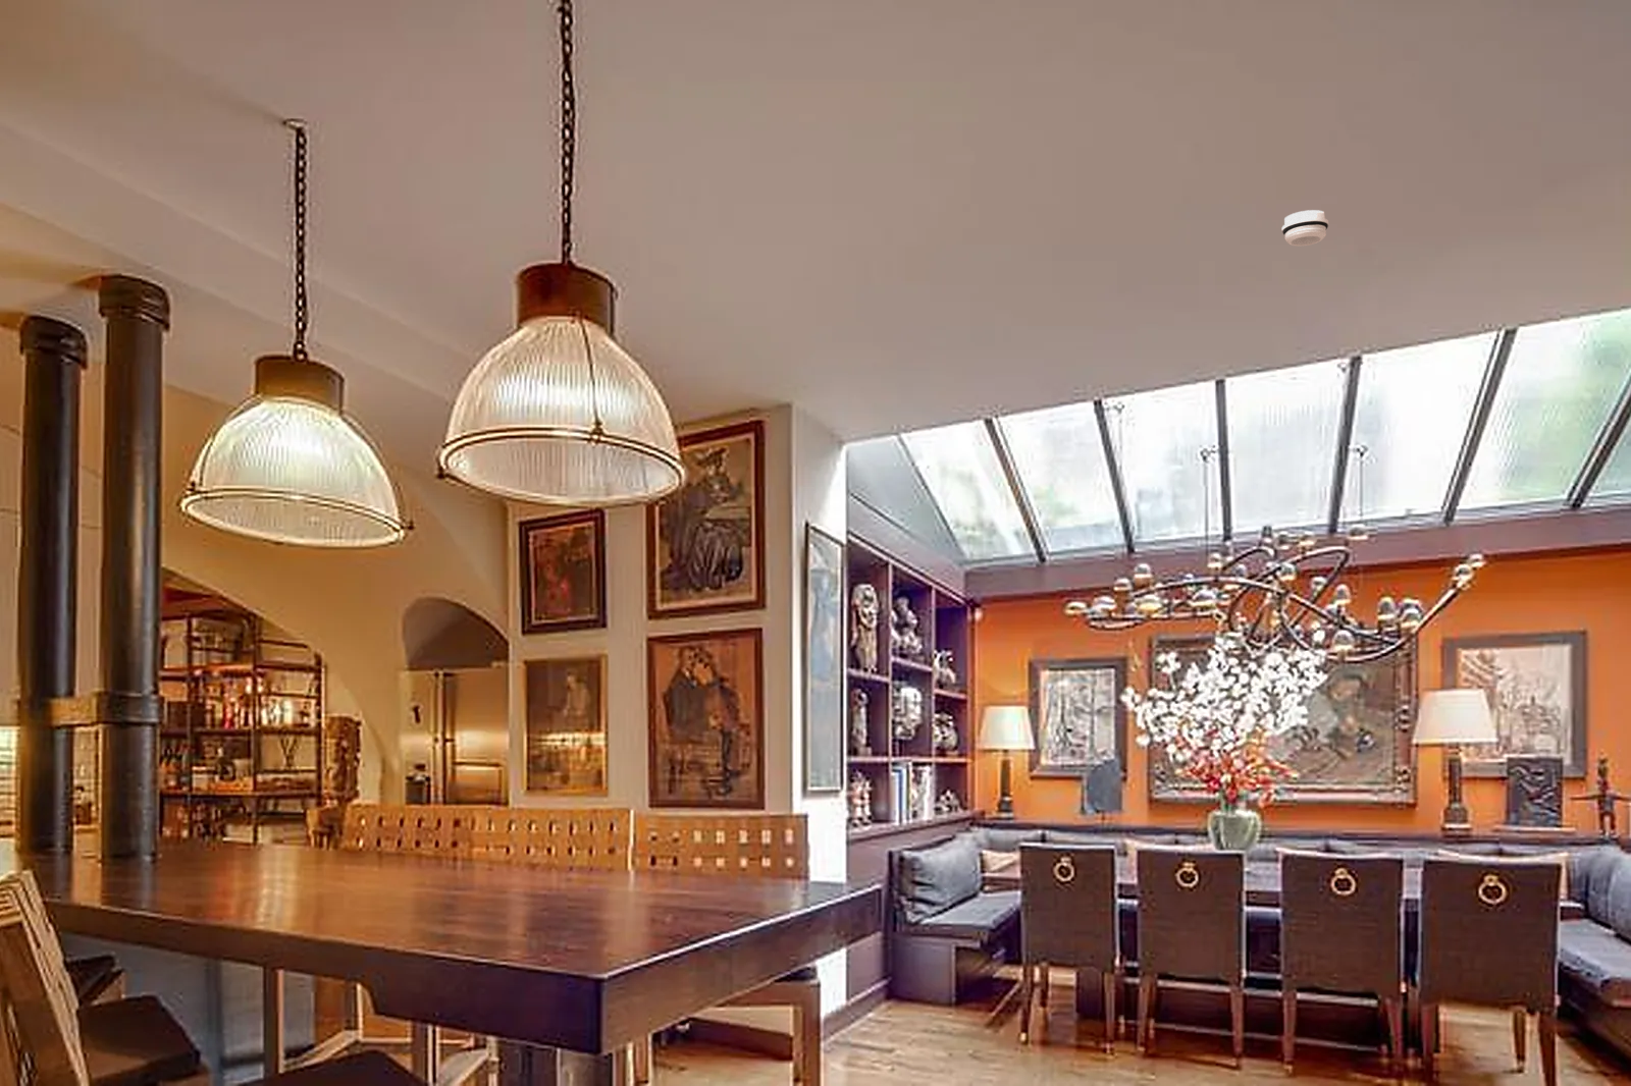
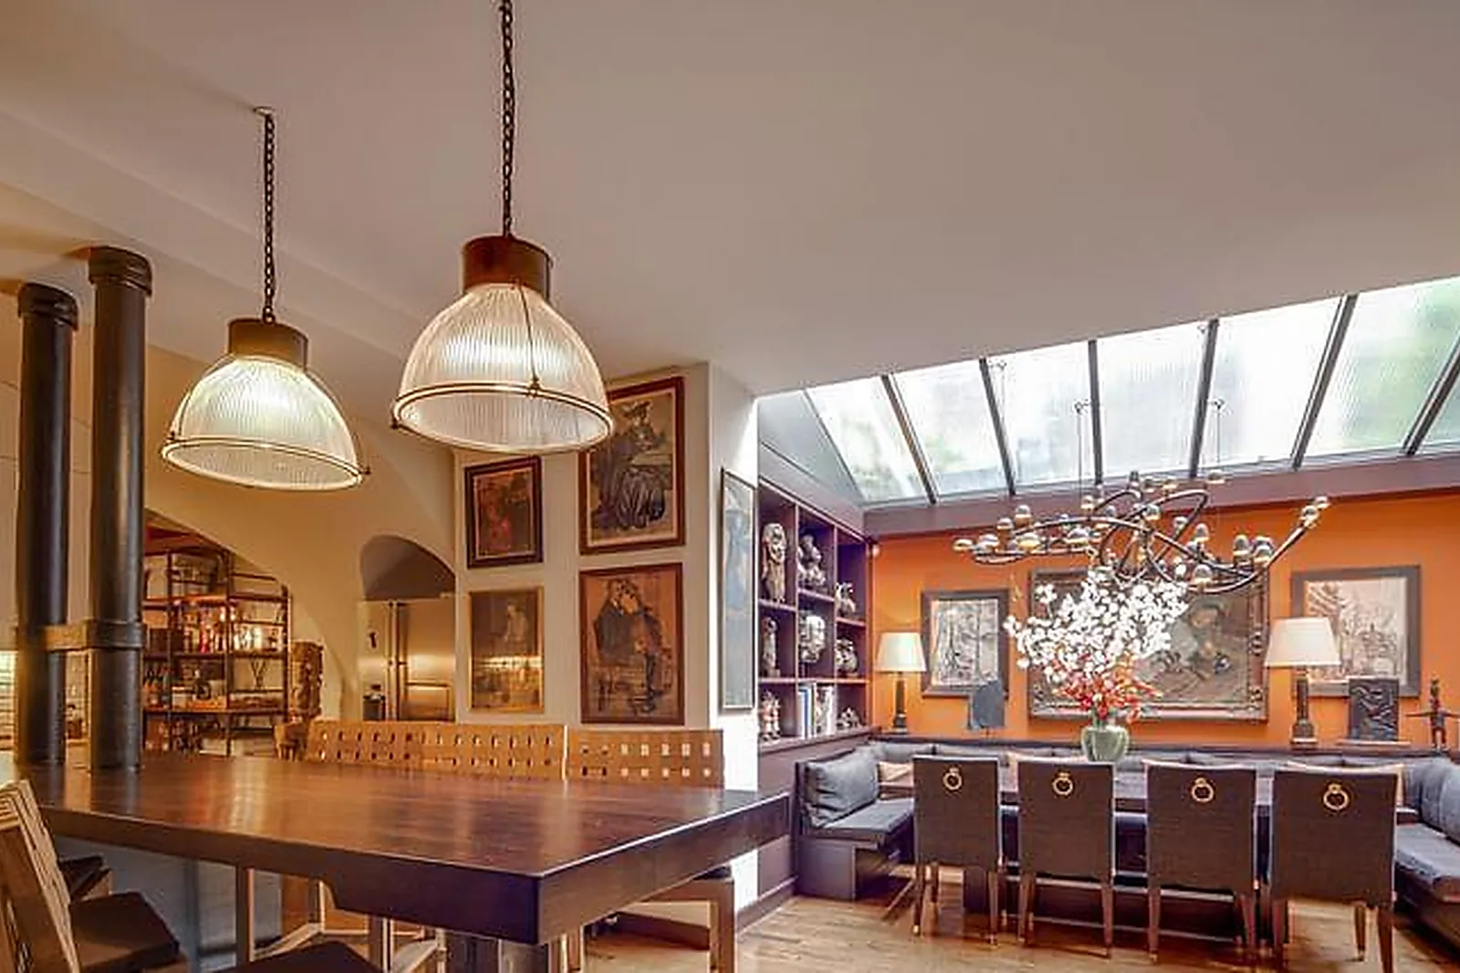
- smoke detector [1282,208,1329,246]
